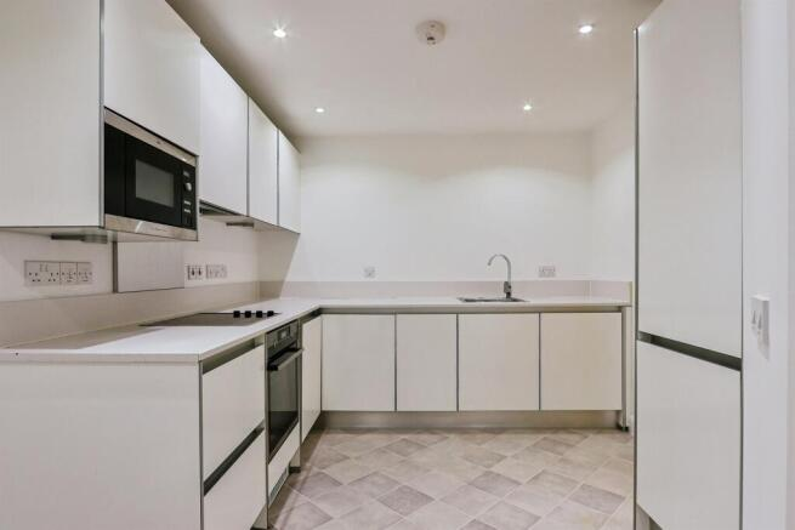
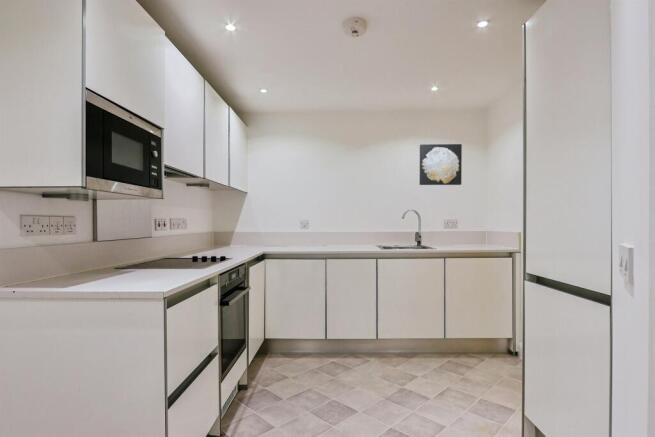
+ wall art [419,143,463,186]
